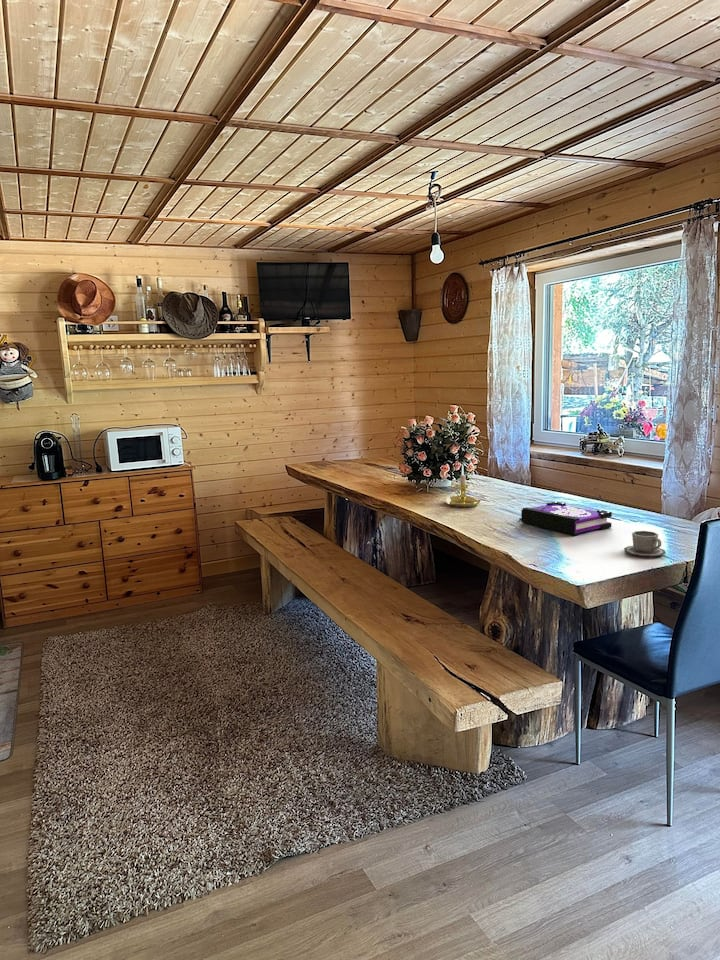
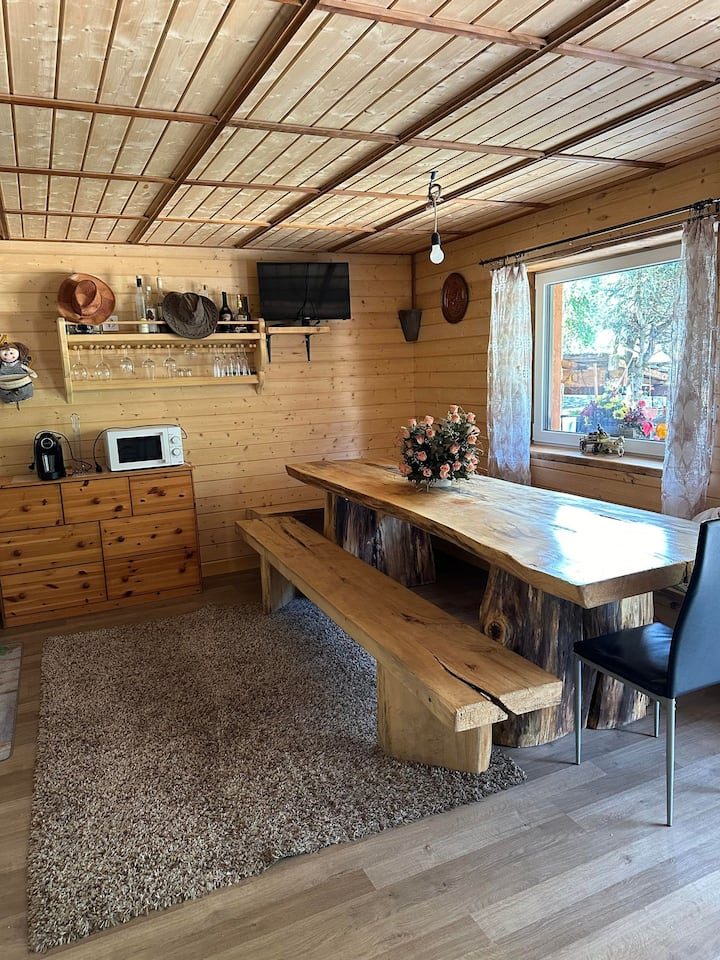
- board game [518,501,613,536]
- candle holder [445,464,482,508]
- cup [623,530,667,558]
